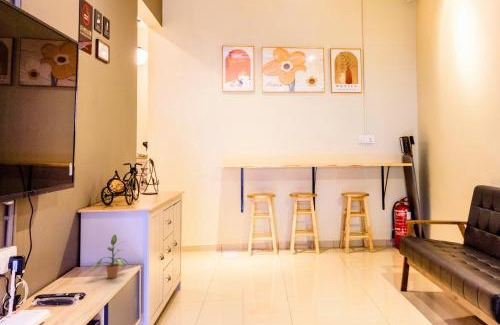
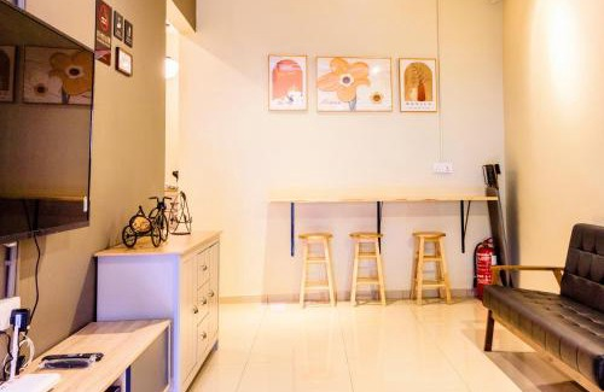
- potted plant [89,233,129,279]
